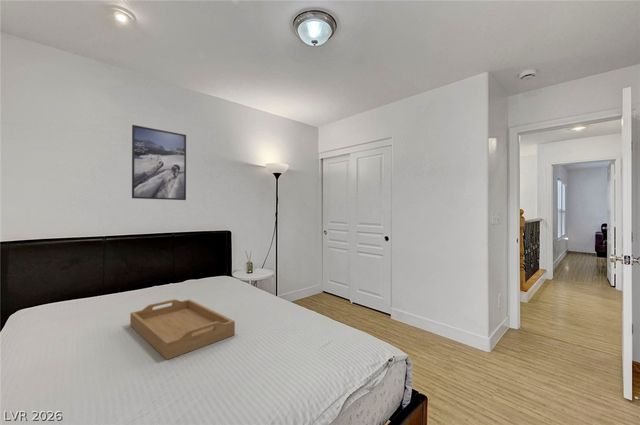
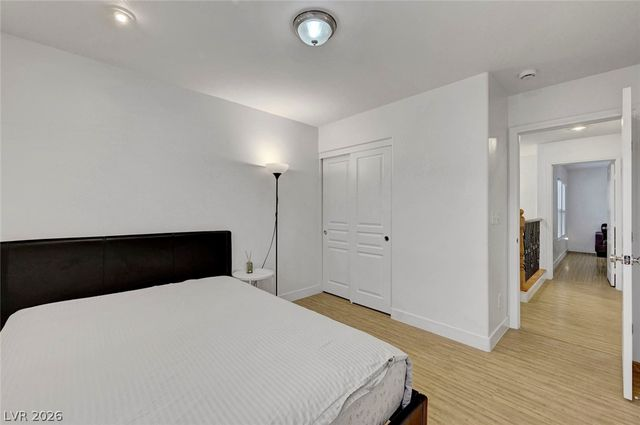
- serving tray [129,298,236,361]
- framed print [131,124,187,201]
